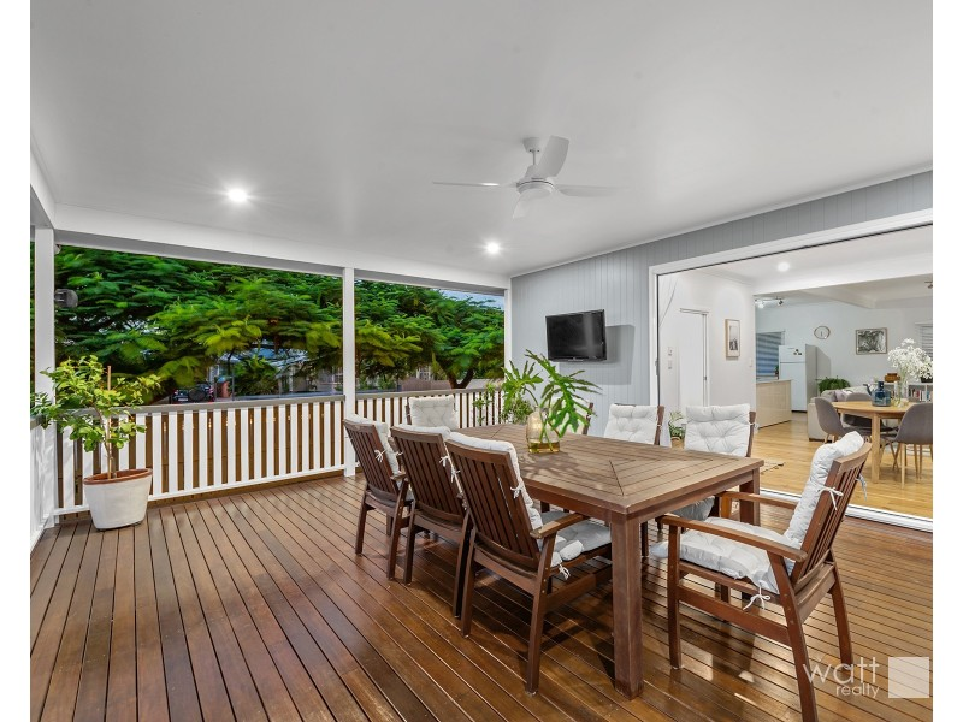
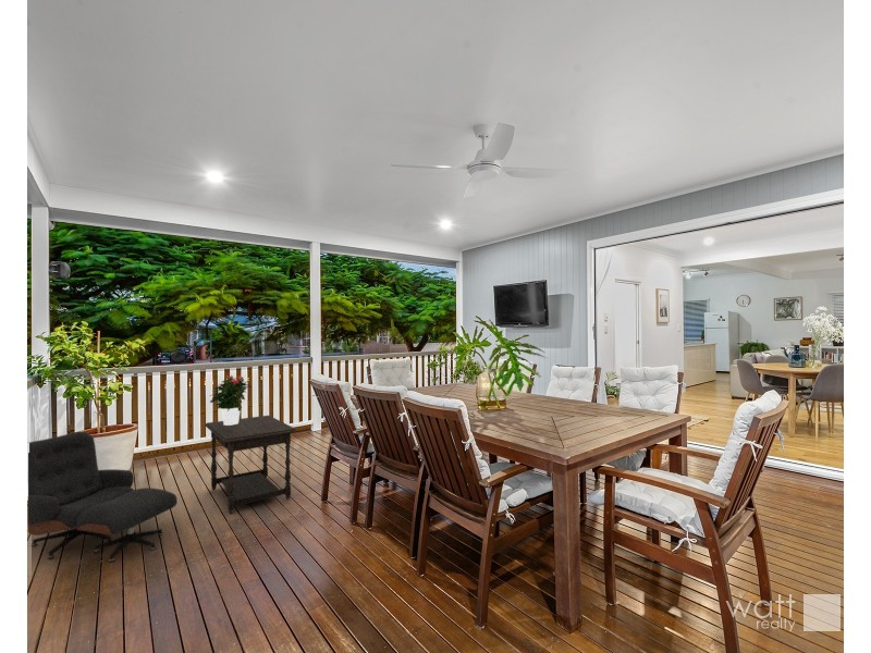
+ lounge chair [27,431,179,564]
+ side table [204,415,298,515]
+ potted flower [209,374,253,426]
